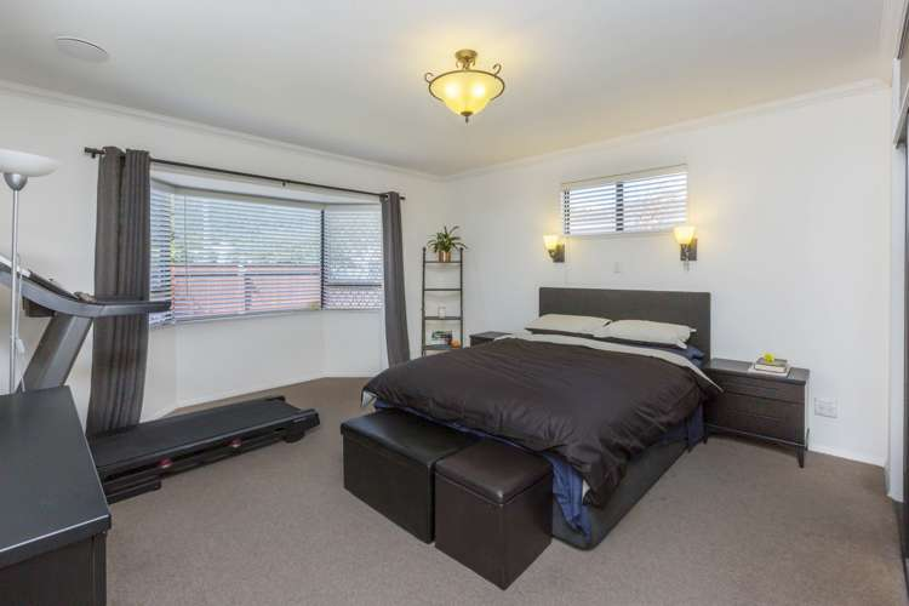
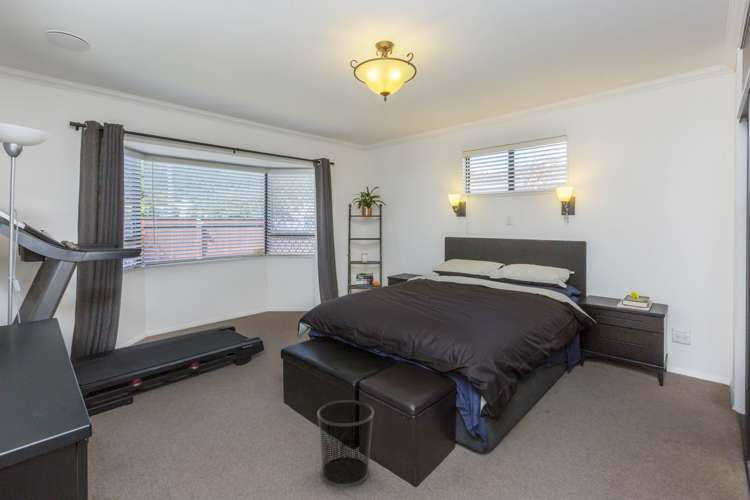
+ waste bin [316,399,375,488]
